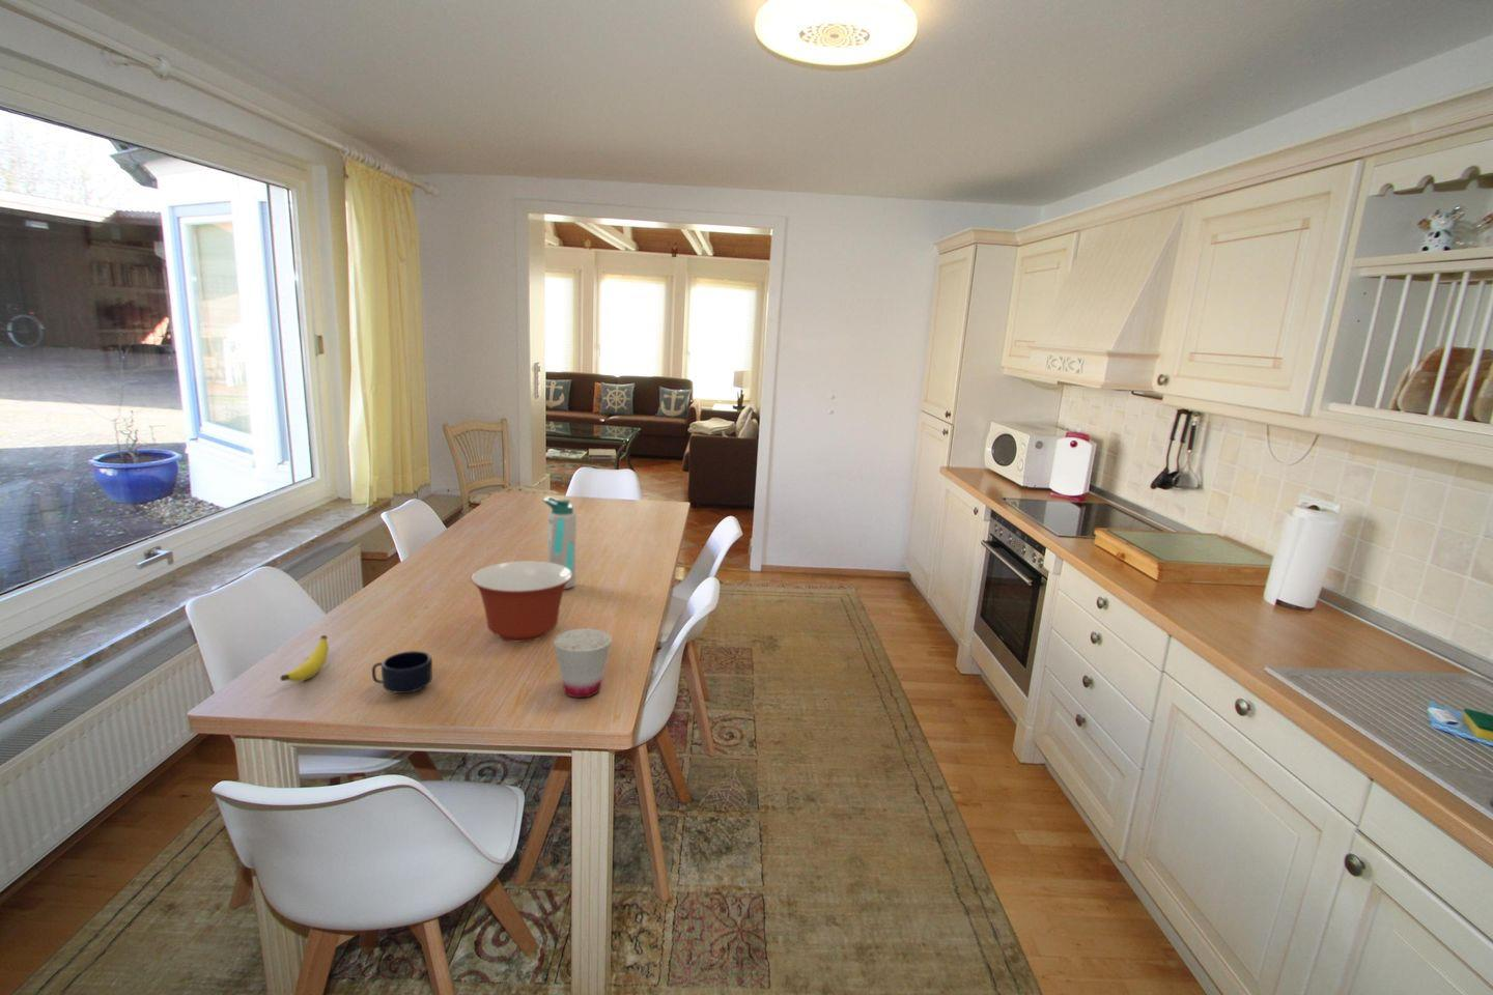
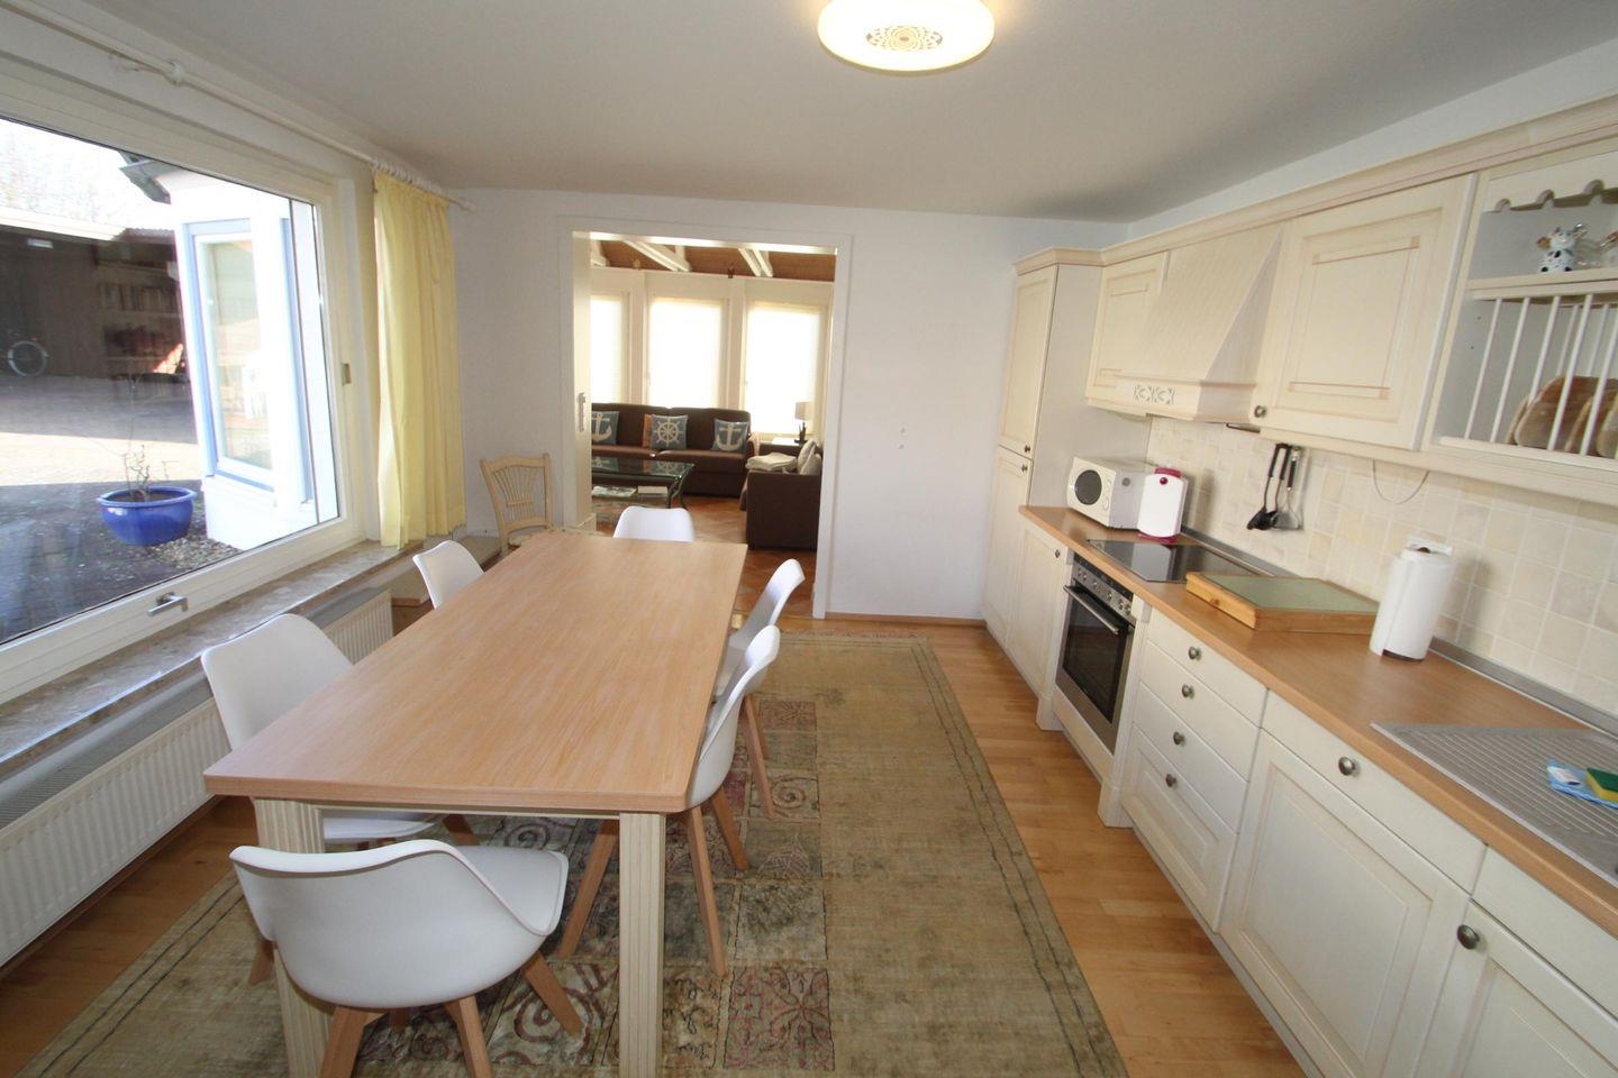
- water bottle [542,495,578,590]
- mixing bowl [470,560,572,643]
- mug [371,650,433,694]
- cup [552,627,613,698]
- banana [279,634,330,683]
